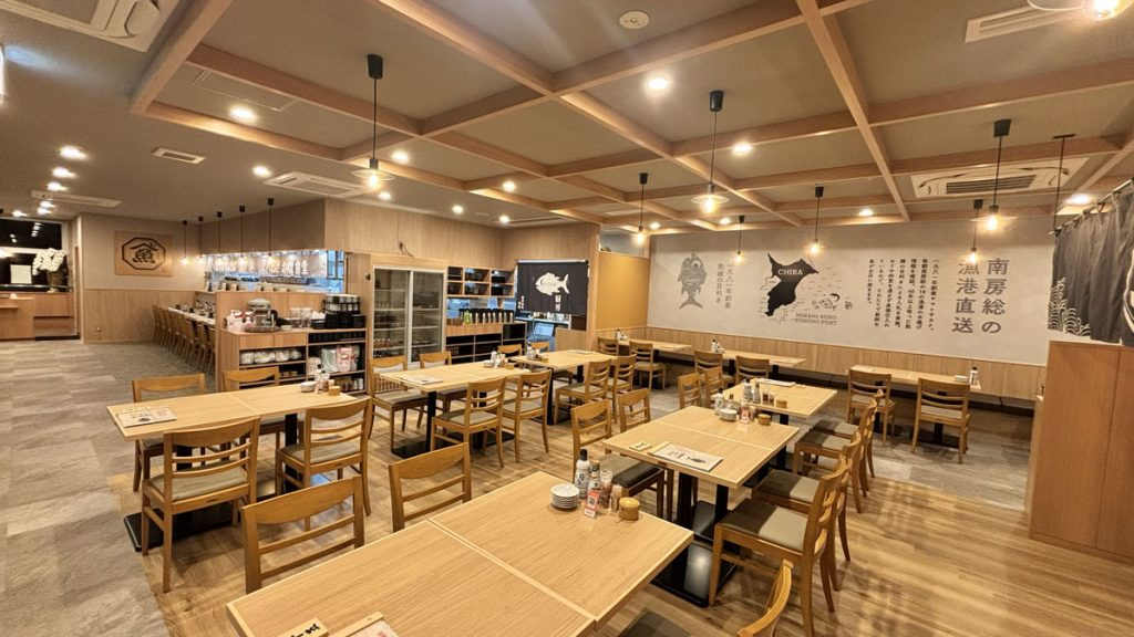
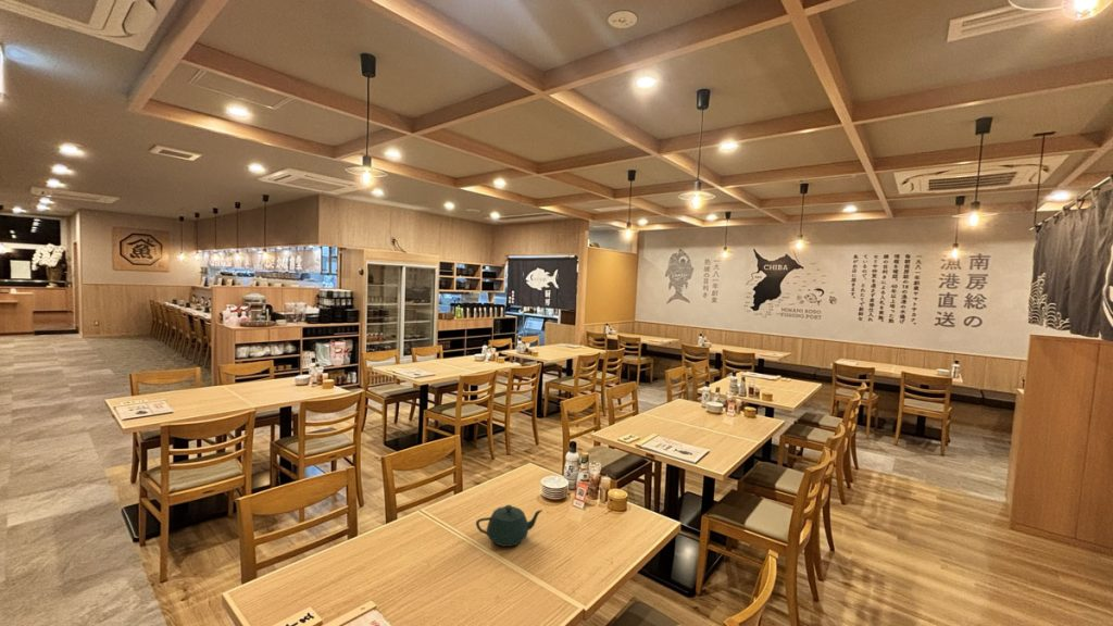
+ teapot [475,504,545,548]
